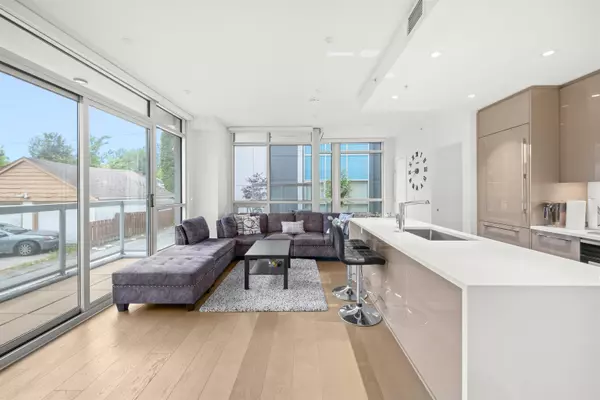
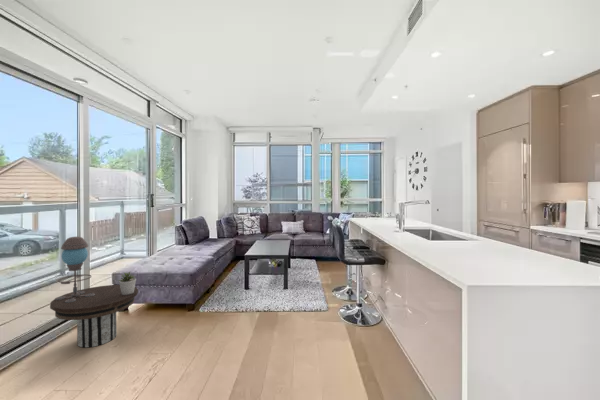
+ table lamp [54,236,95,303]
+ potted plant [117,271,137,295]
+ side table [49,284,139,348]
